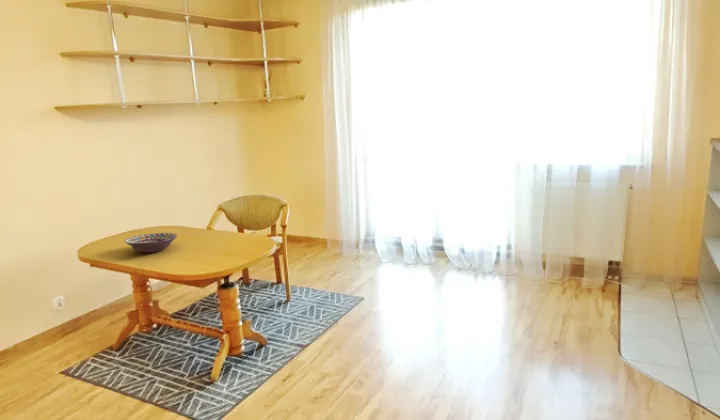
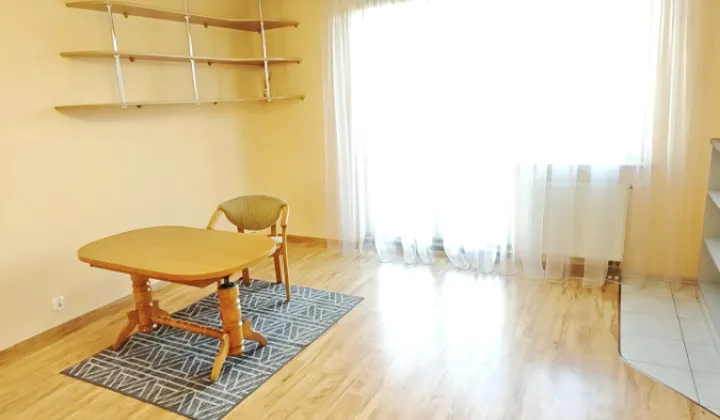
- decorative bowl [123,232,178,253]
